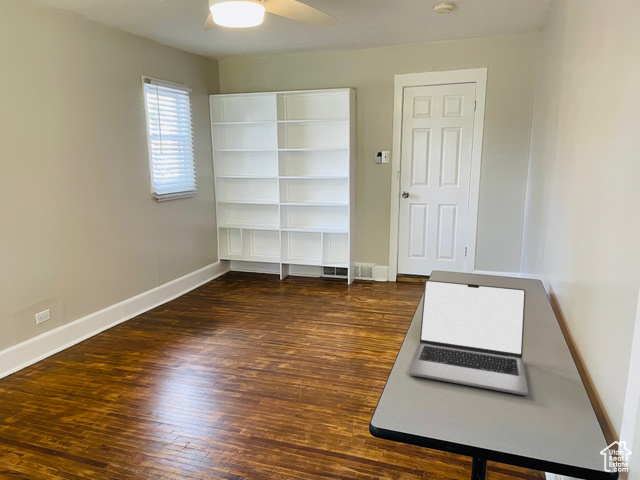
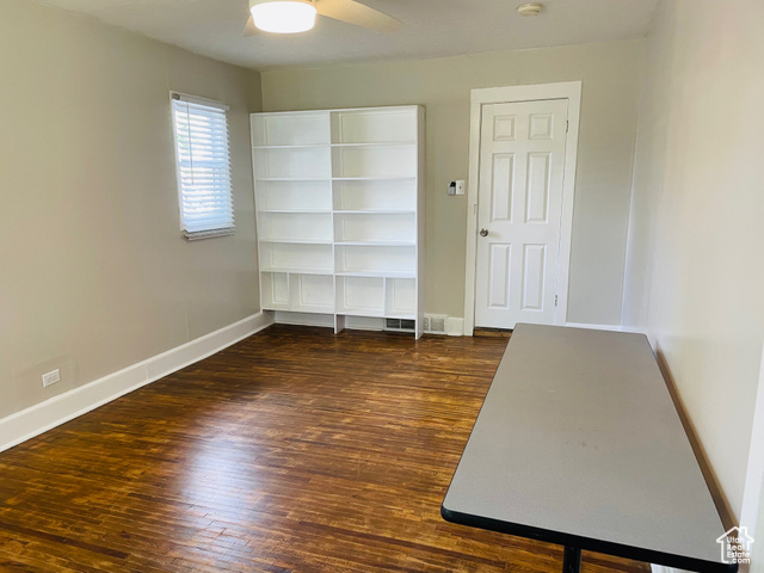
- laptop [407,279,529,396]
